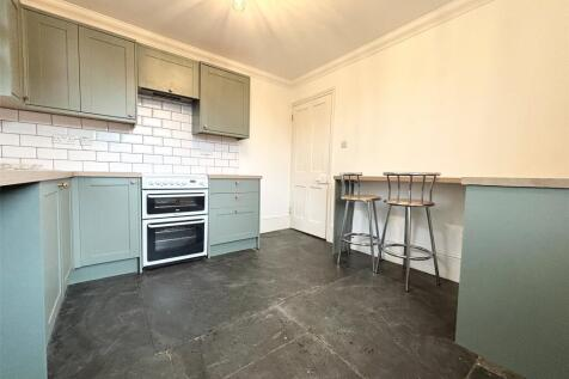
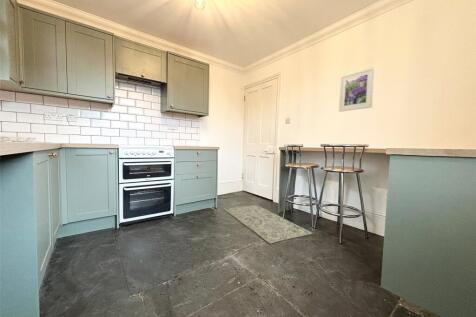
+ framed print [338,66,376,113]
+ rug [223,204,314,245]
